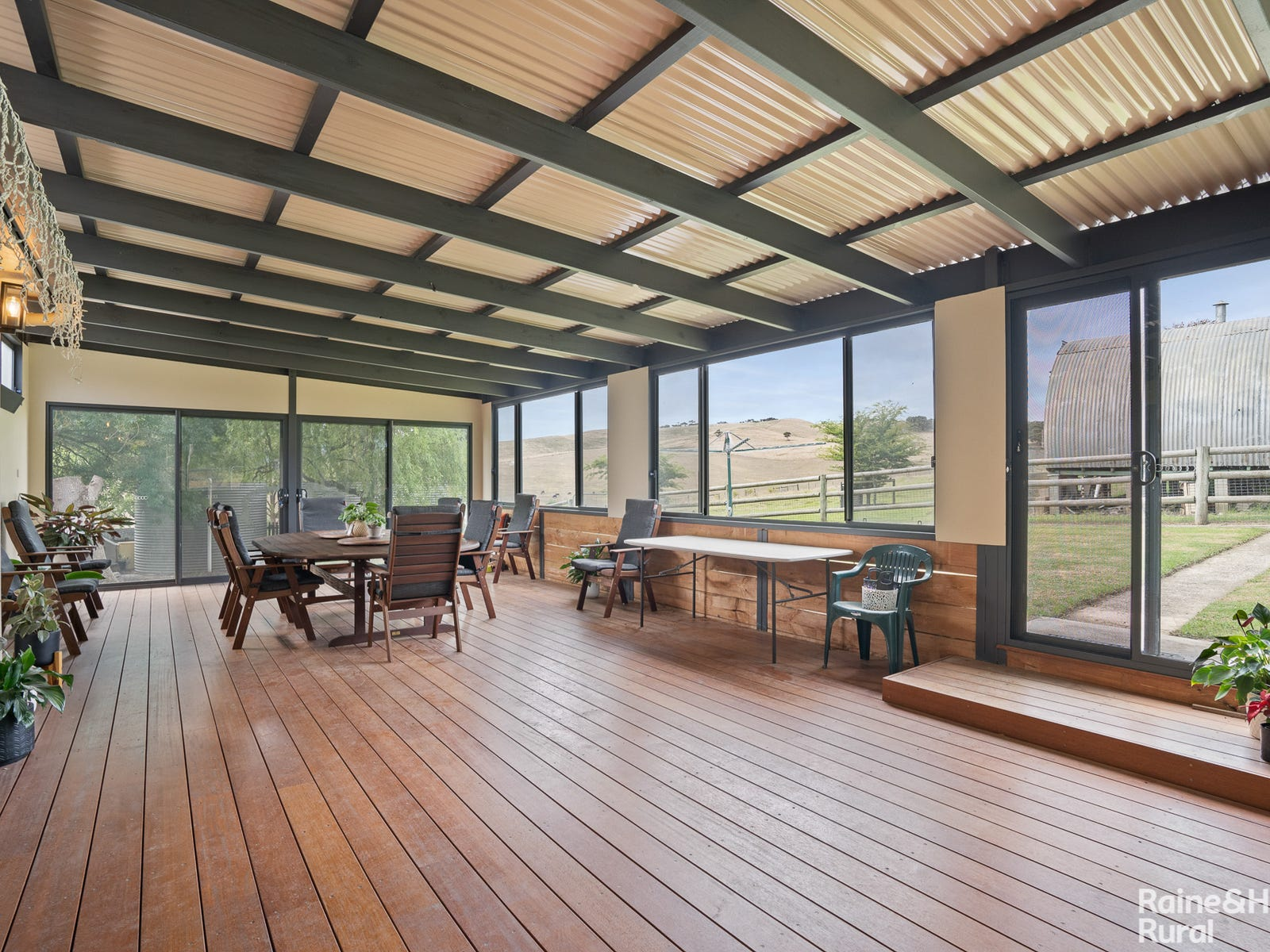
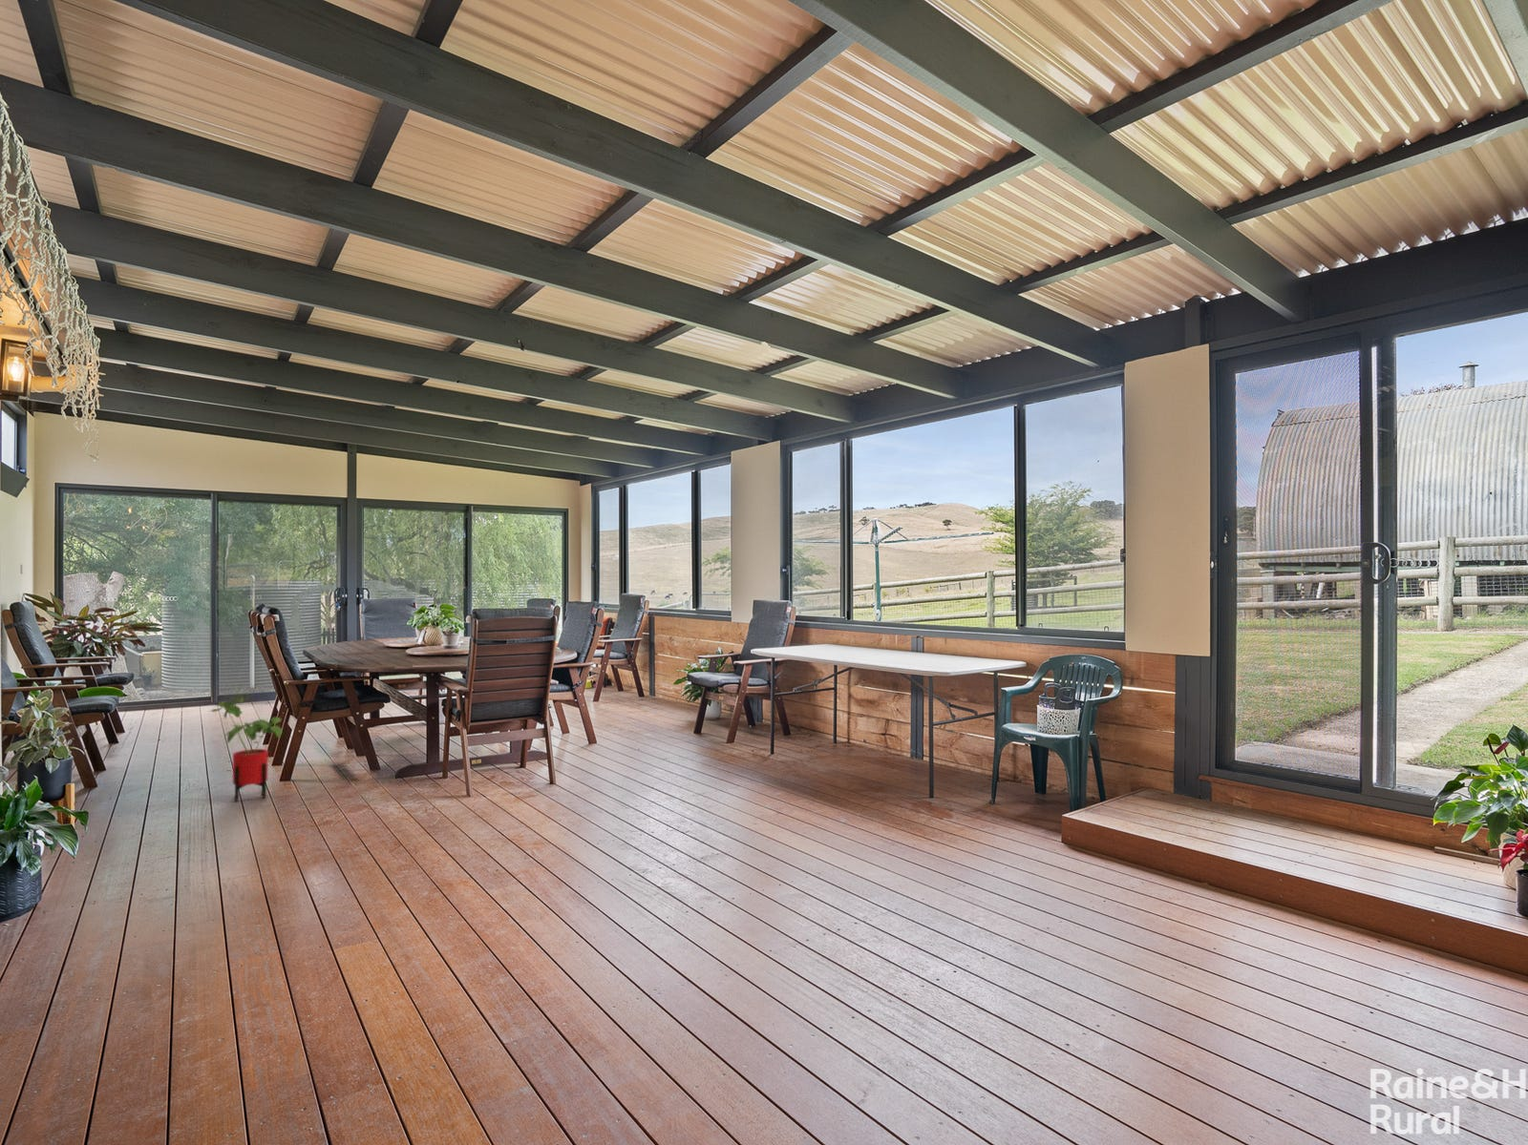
+ house plant [208,694,283,802]
